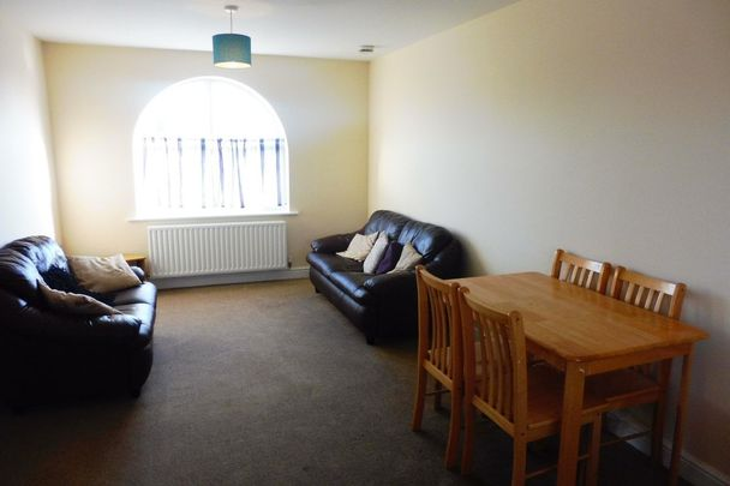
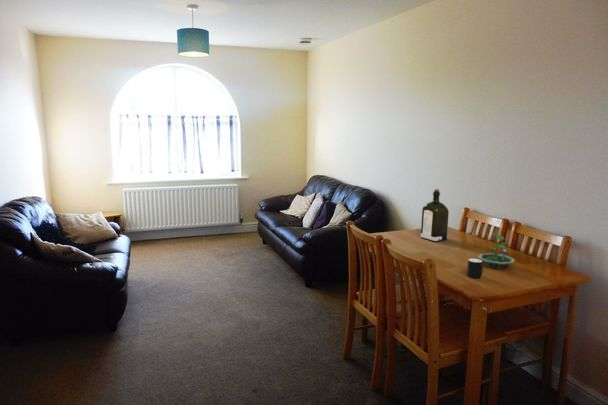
+ terrarium [477,232,516,270]
+ liquor [420,188,450,243]
+ cup [466,258,484,279]
